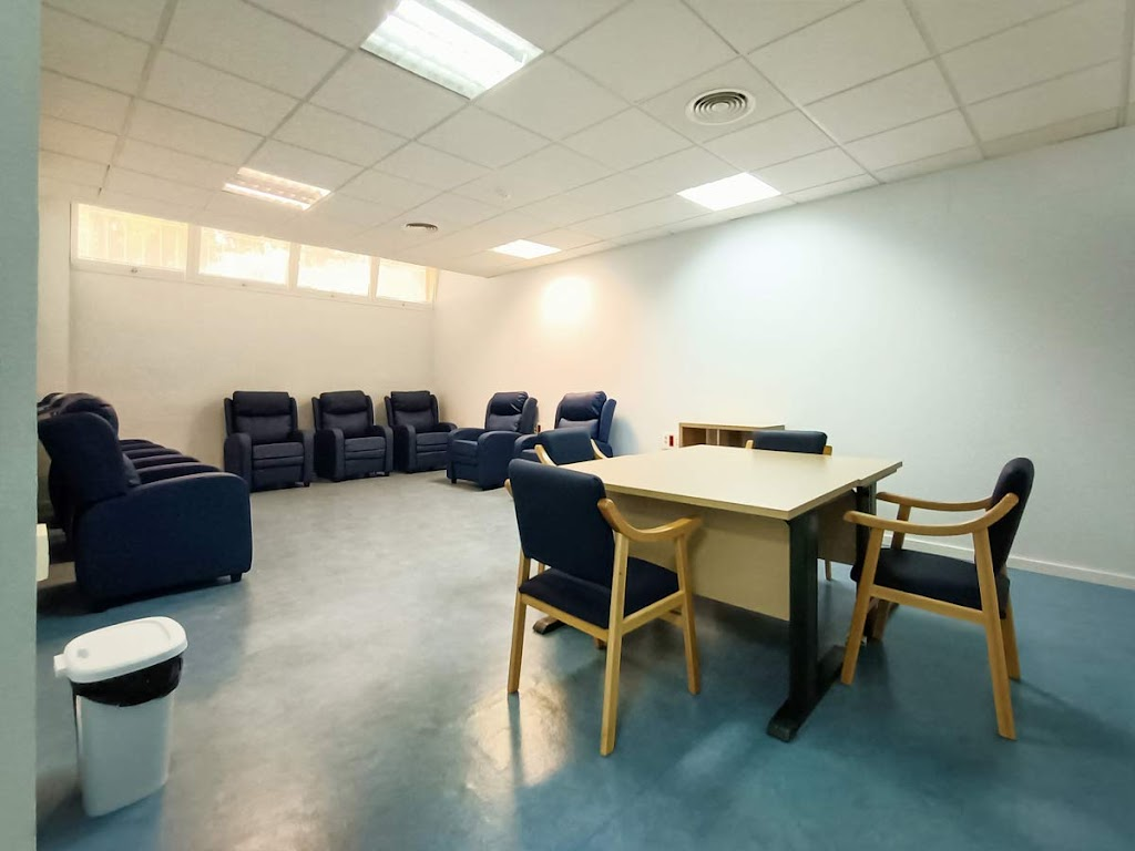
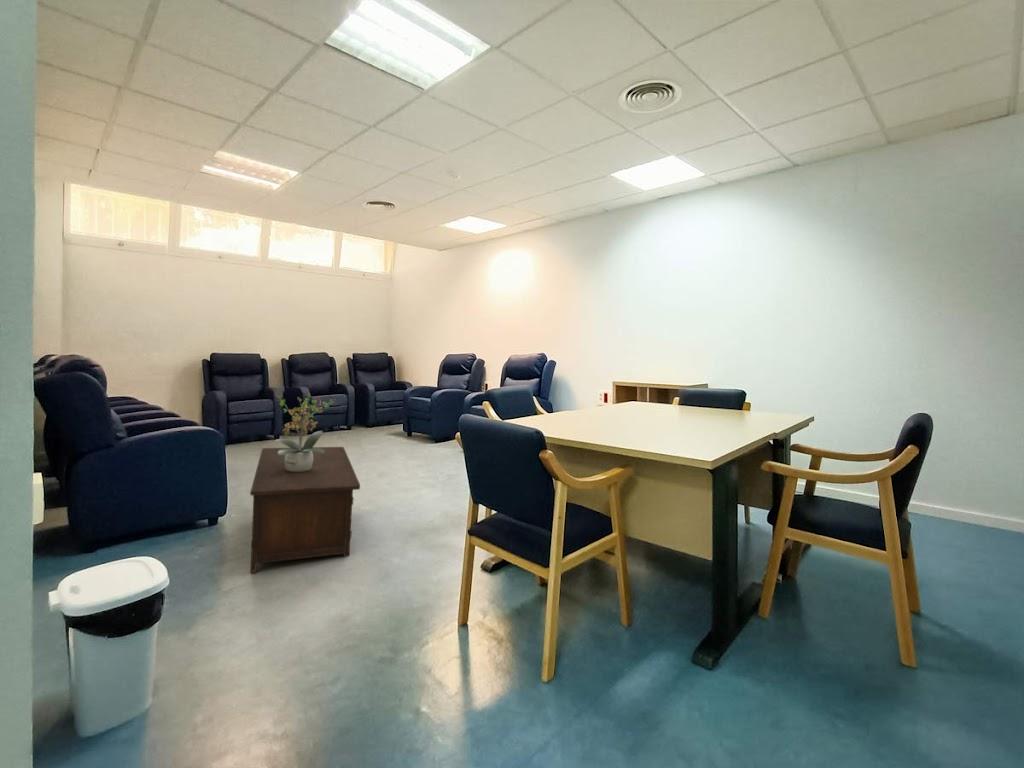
+ cabinet [249,446,361,574]
+ potted plant [275,392,338,472]
